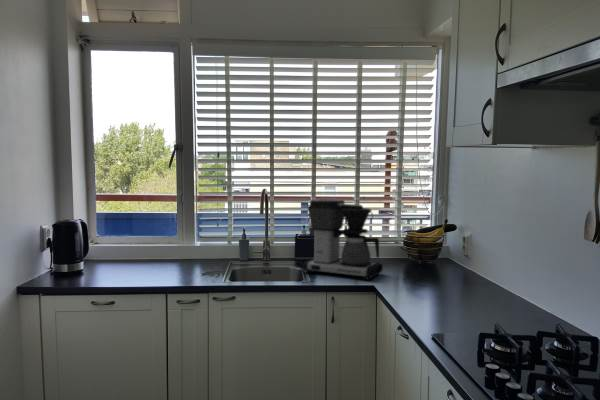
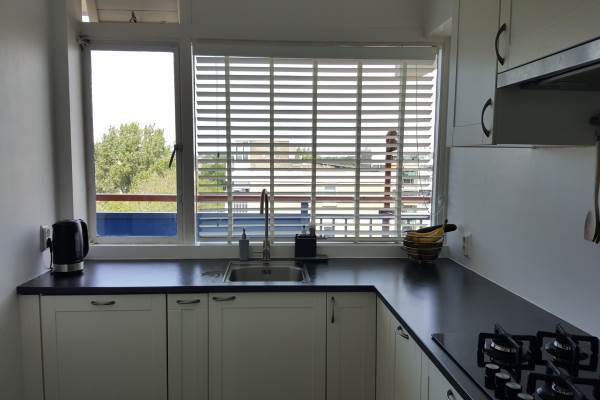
- coffee maker [302,199,384,281]
